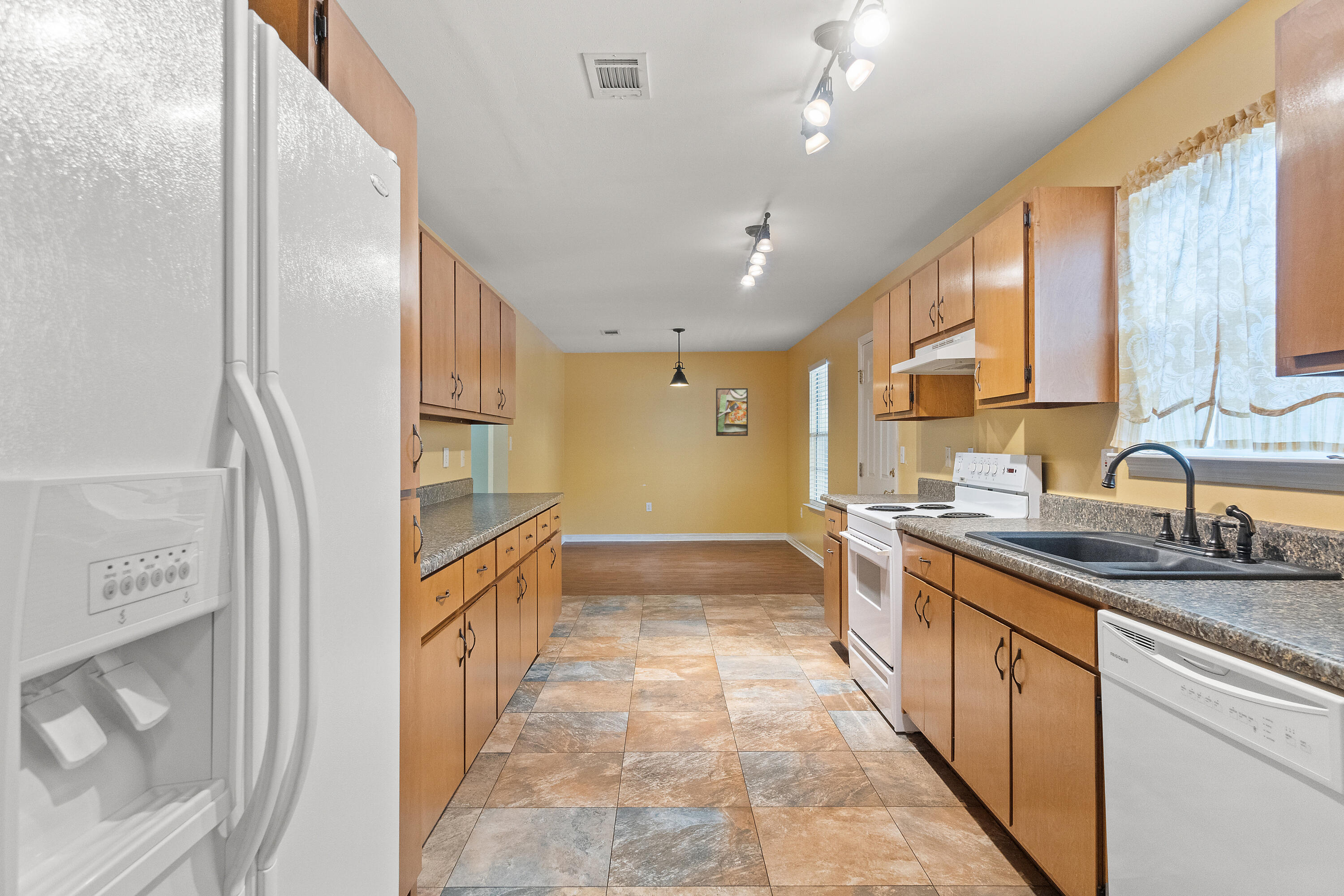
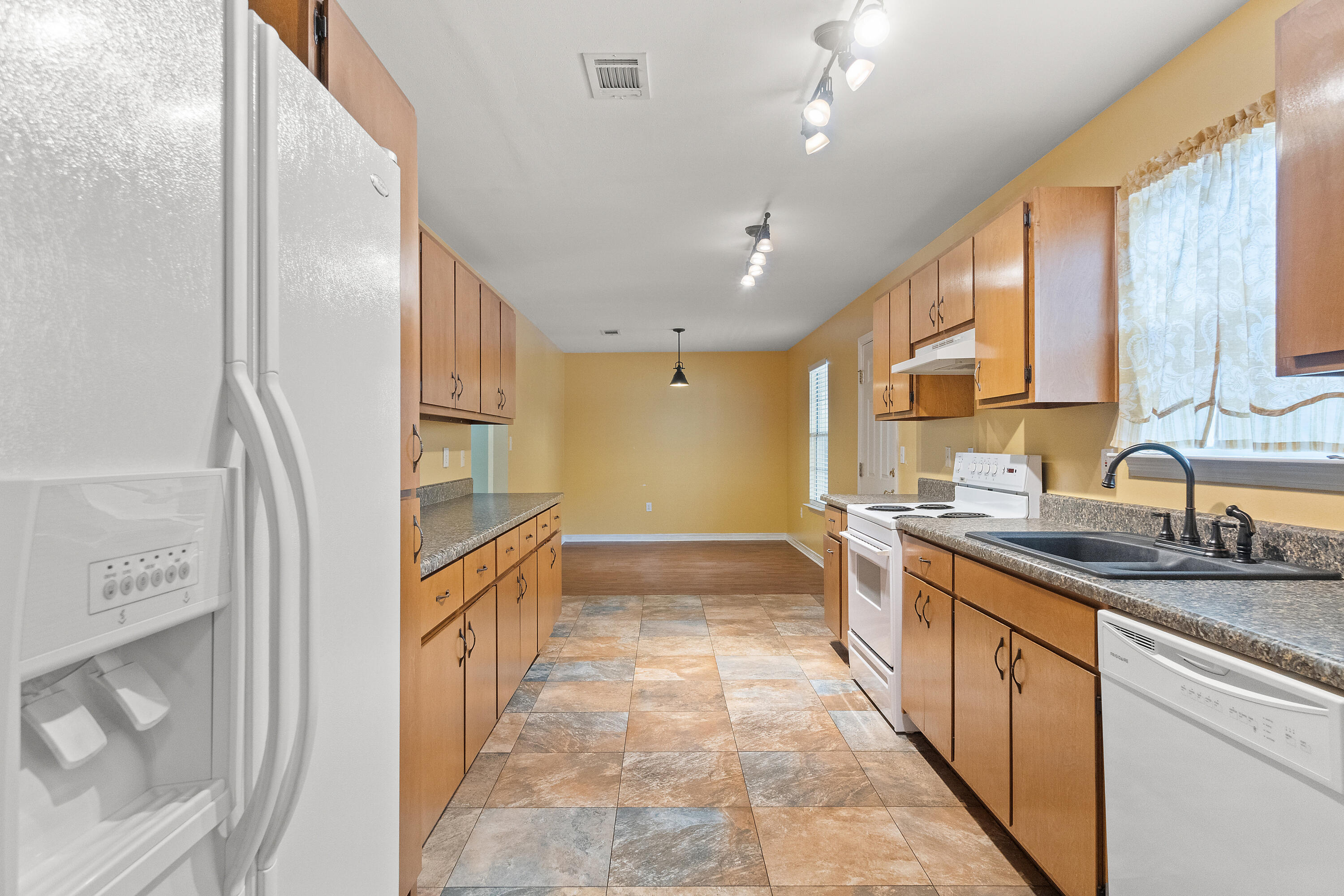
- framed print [715,388,748,436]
